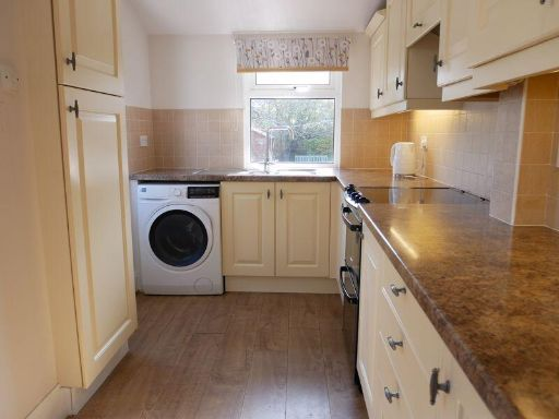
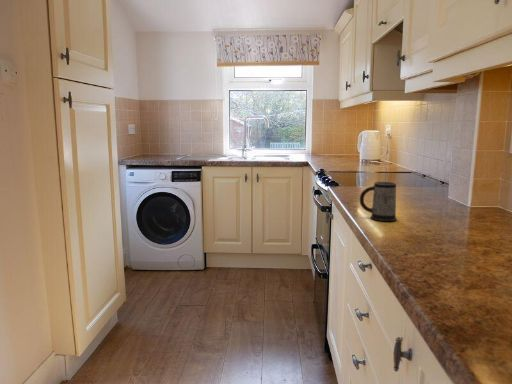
+ mug [359,181,398,222]
